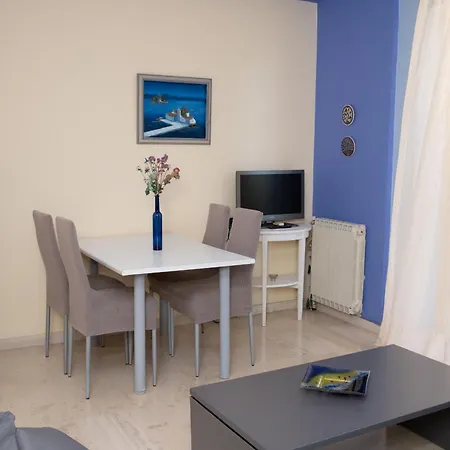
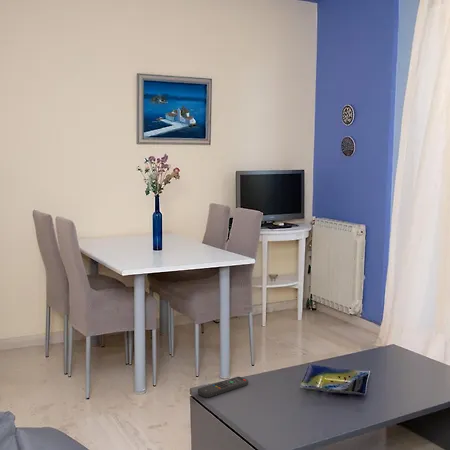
+ remote control [197,376,249,398]
